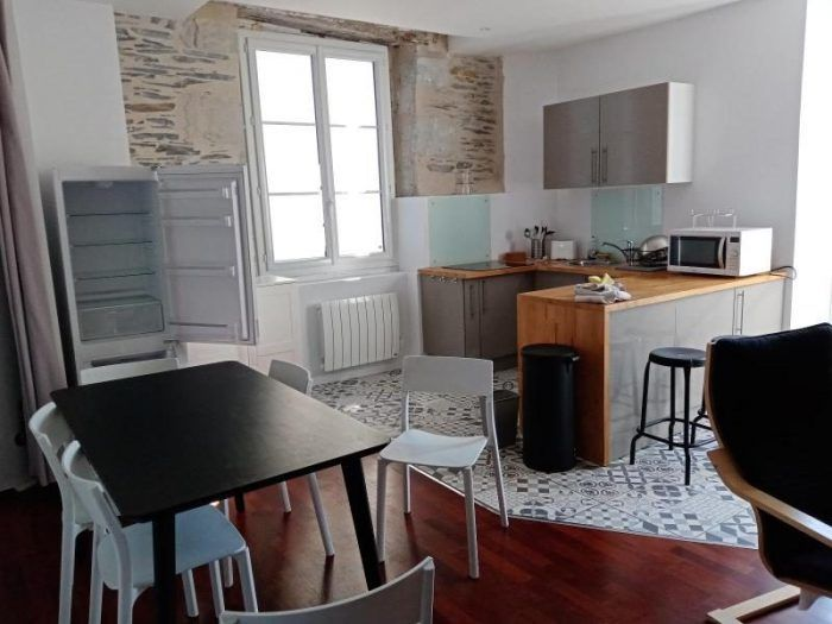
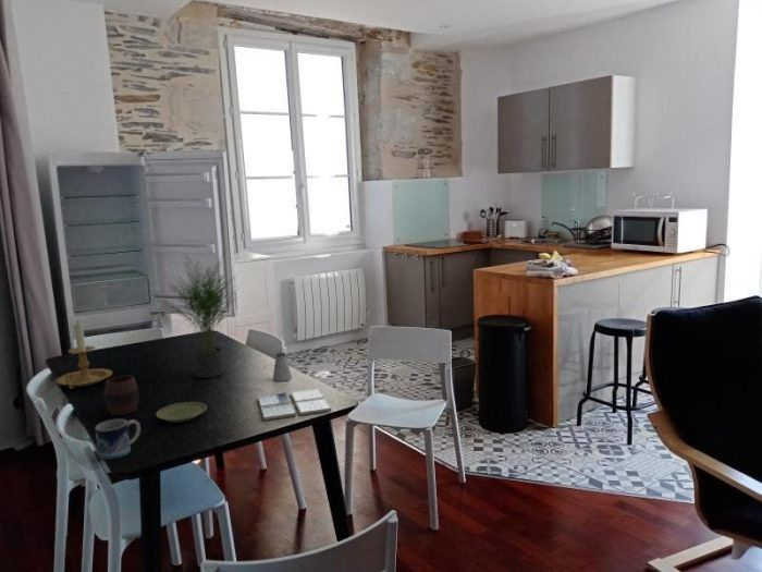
+ potted plant [150,248,239,379]
+ plate [155,401,208,423]
+ mug [95,418,142,461]
+ cup [103,375,140,416]
+ candle holder [56,319,113,390]
+ saltshaker [272,351,293,382]
+ drink coaster [257,387,332,422]
